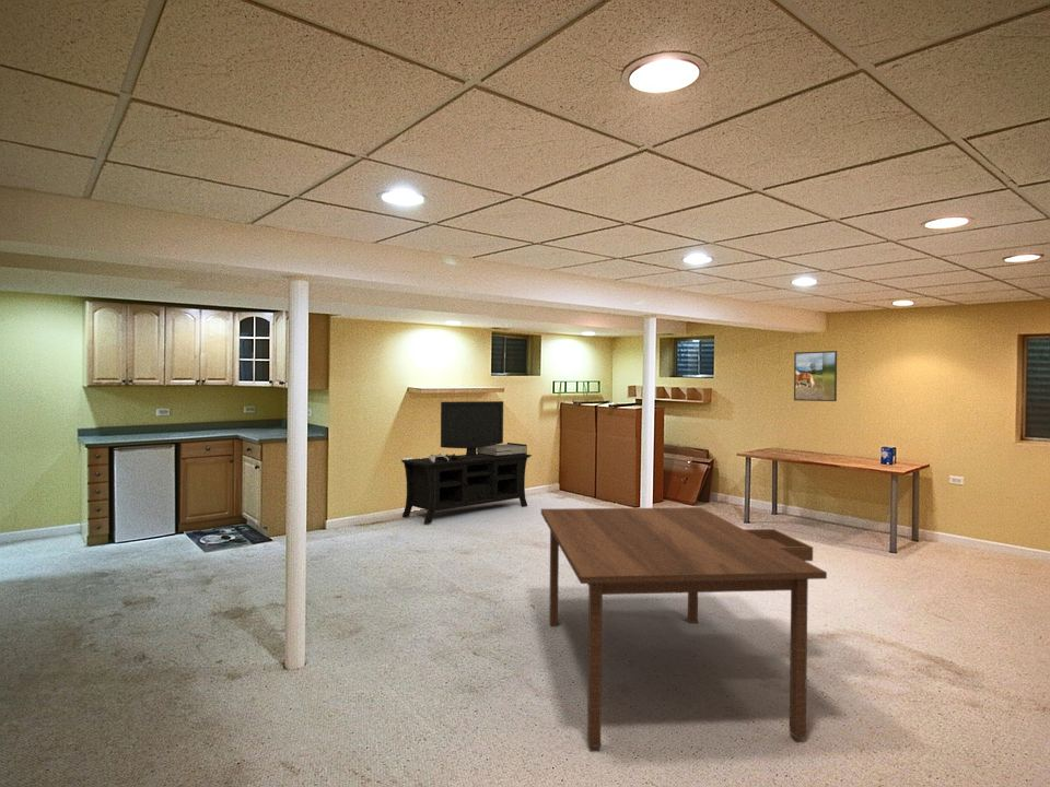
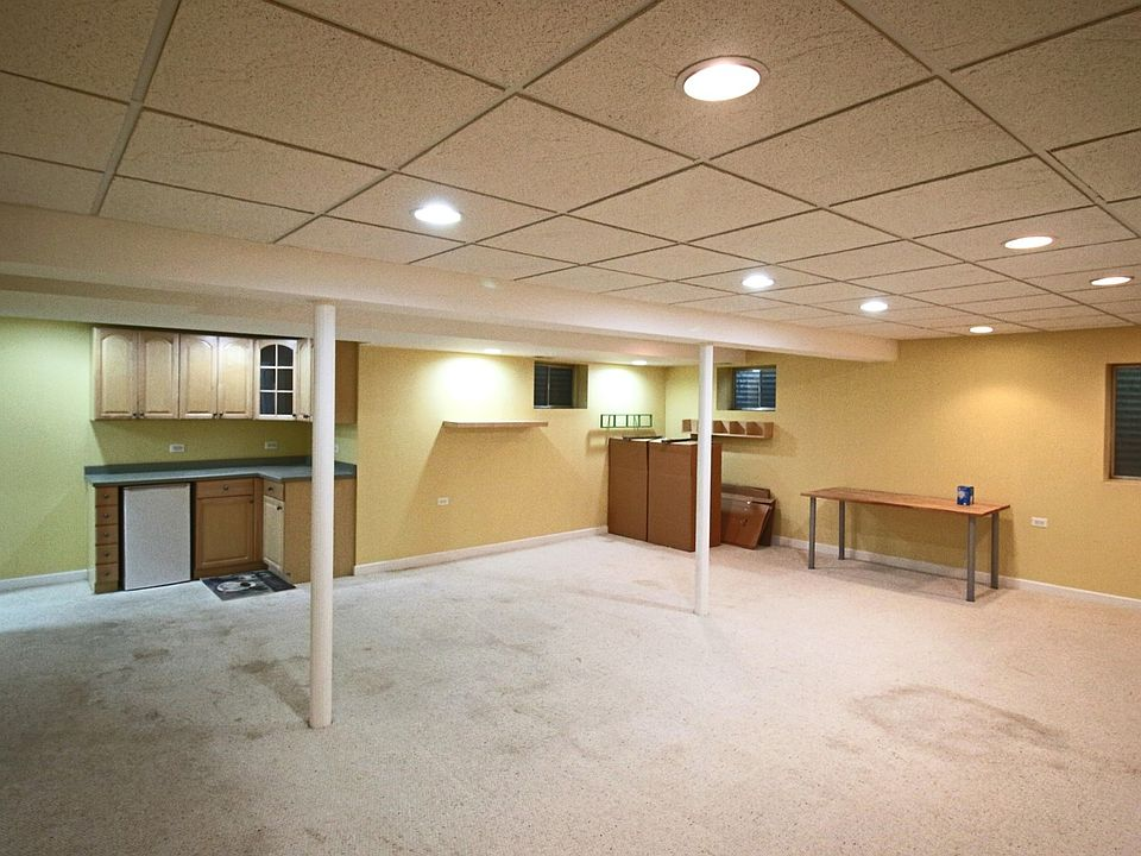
- dining table [540,506,828,749]
- media console [400,400,533,525]
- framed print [793,350,838,402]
